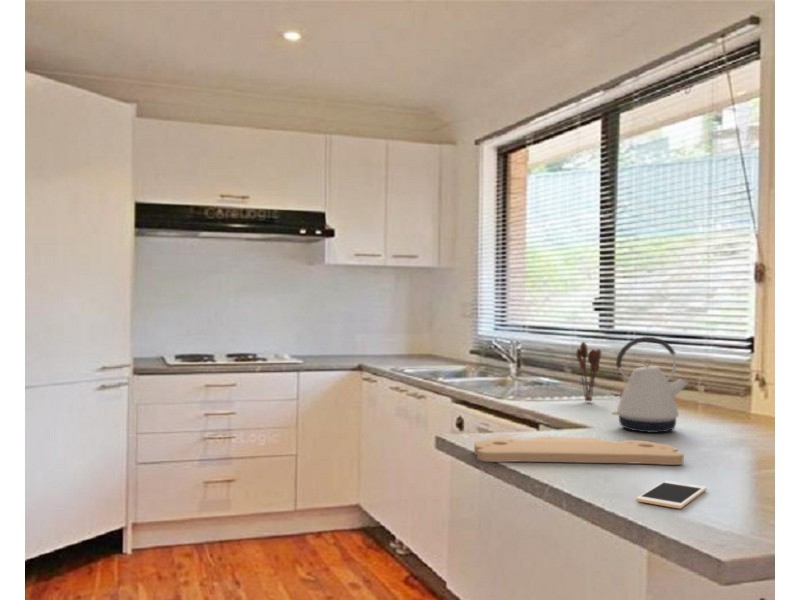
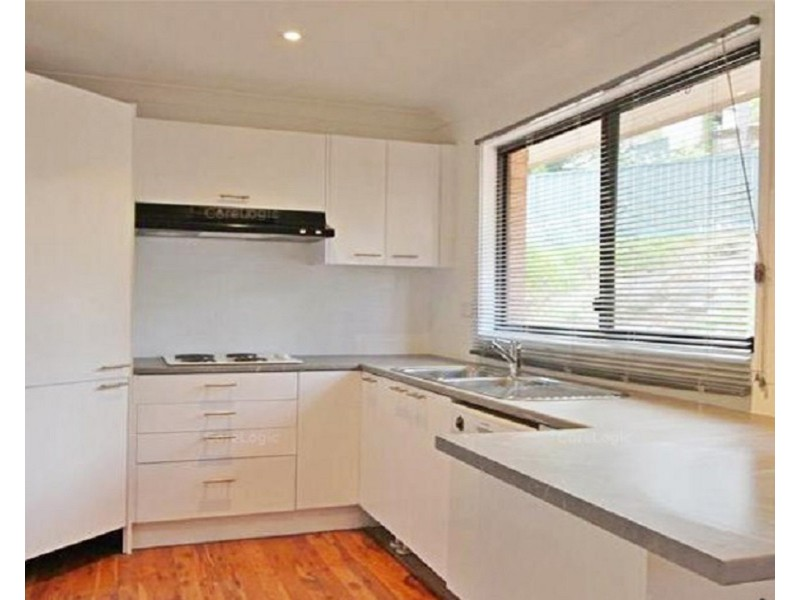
- kettle [611,336,689,434]
- cell phone [636,480,708,509]
- cutting board [473,436,684,466]
- utensil holder [575,341,603,403]
